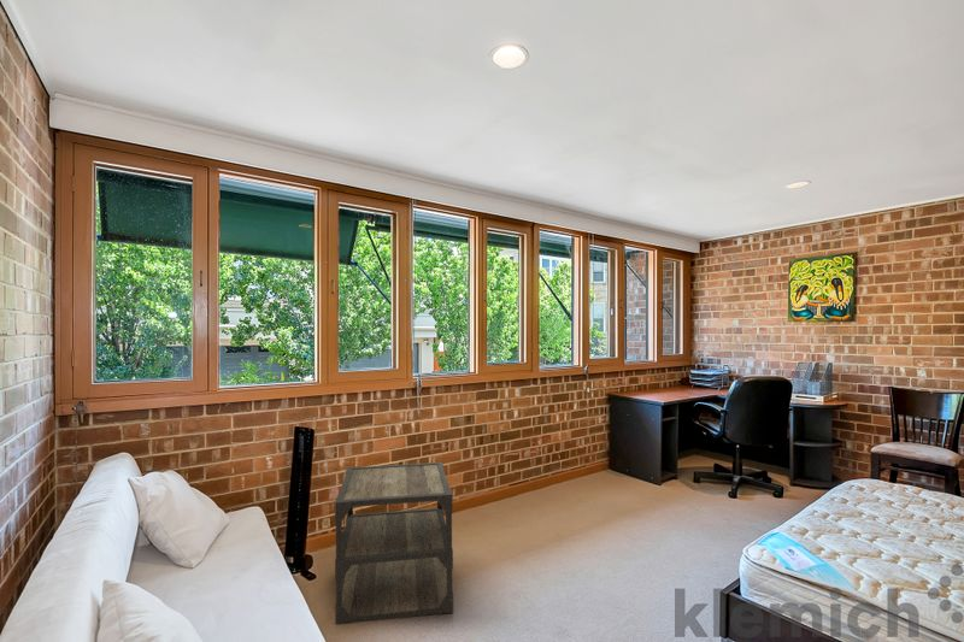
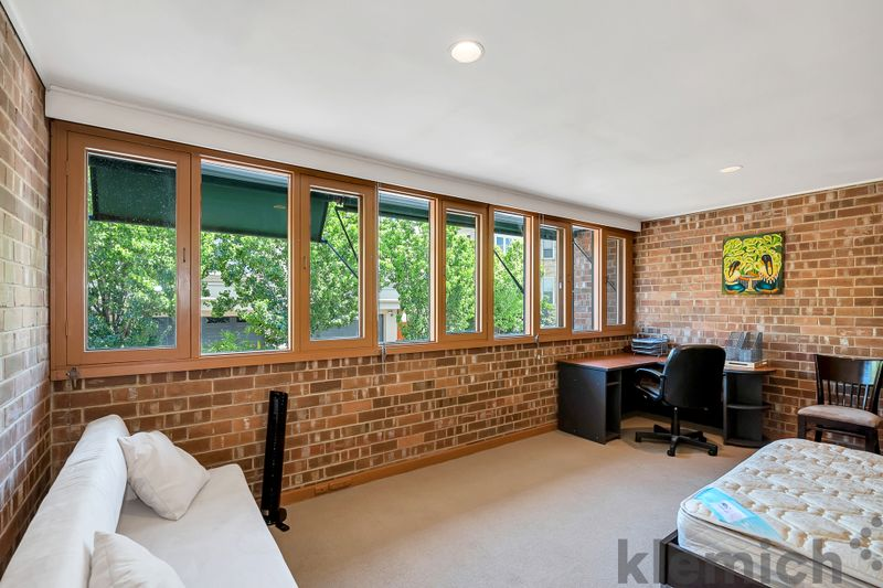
- side table [334,461,454,626]
